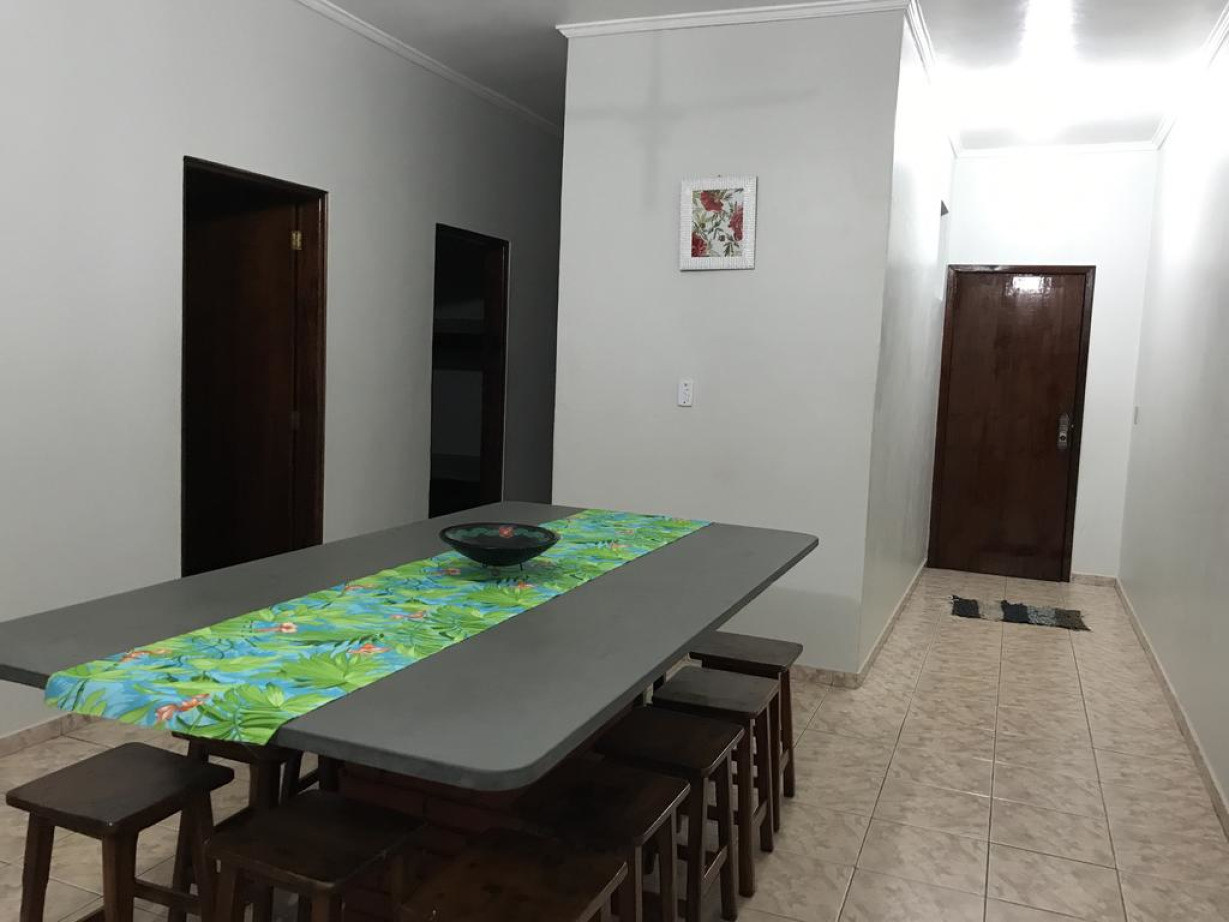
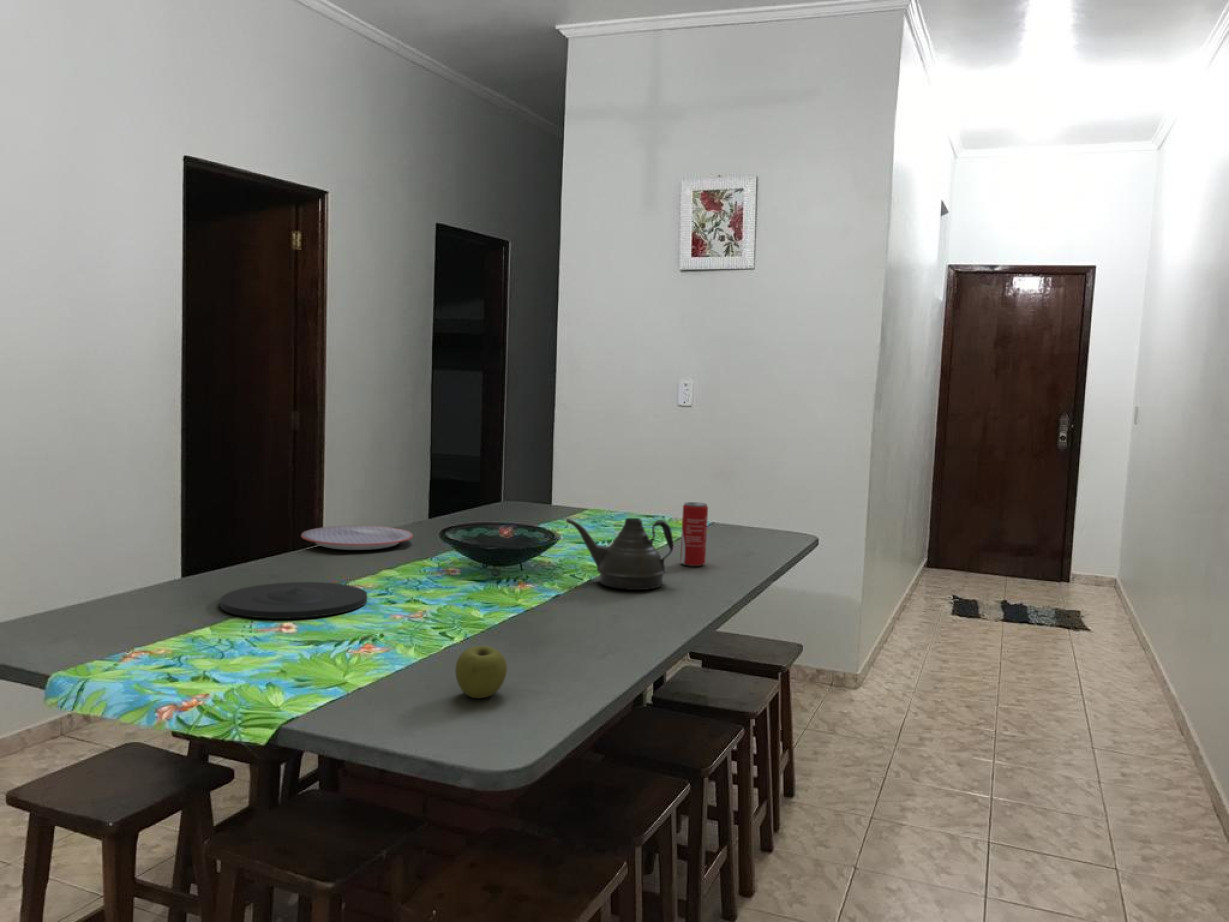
+ beverage can [679,501,709,567]
+ apple [454,645,508,699]
+ plate [219,581,368,620]
+ teapot [565,517,674,591]
+ plate [300,525,414,551]
